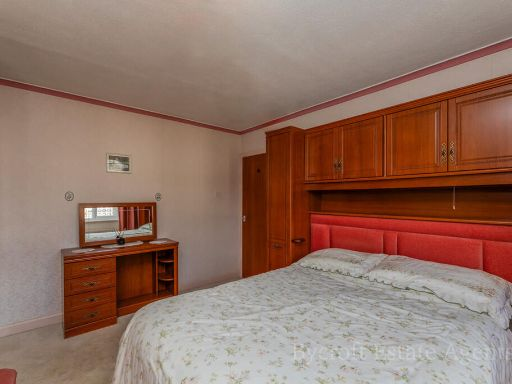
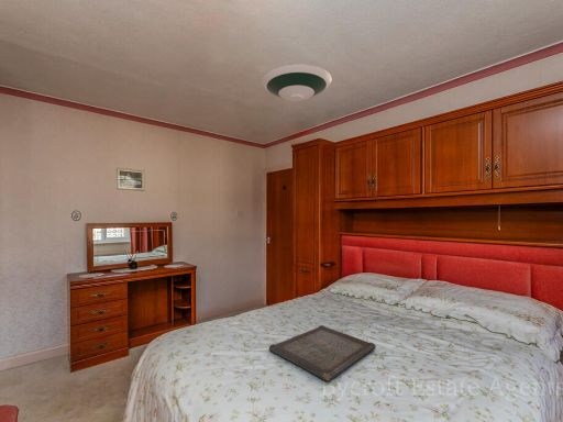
+ serving tray [268,324,377,382]
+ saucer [261,63,333,102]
